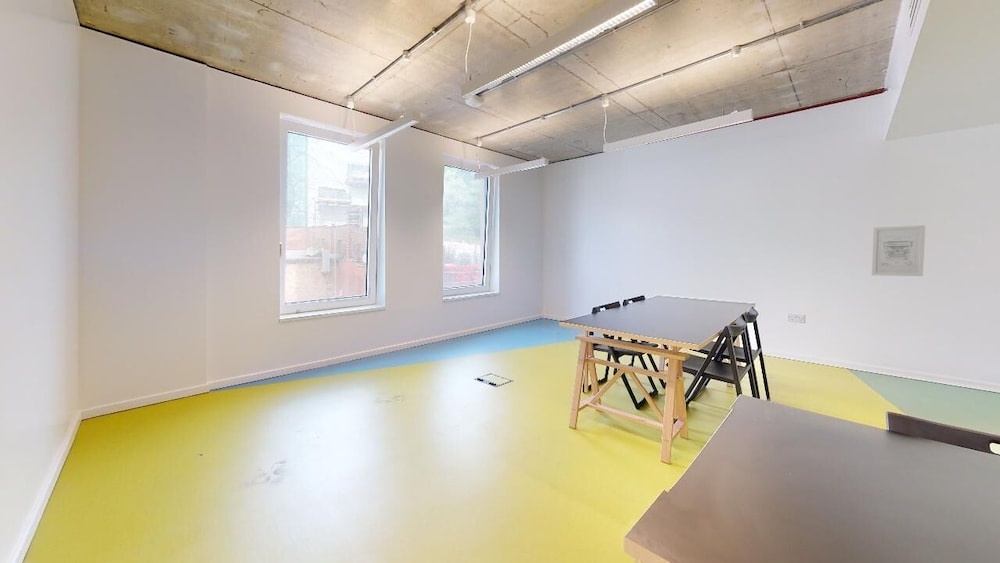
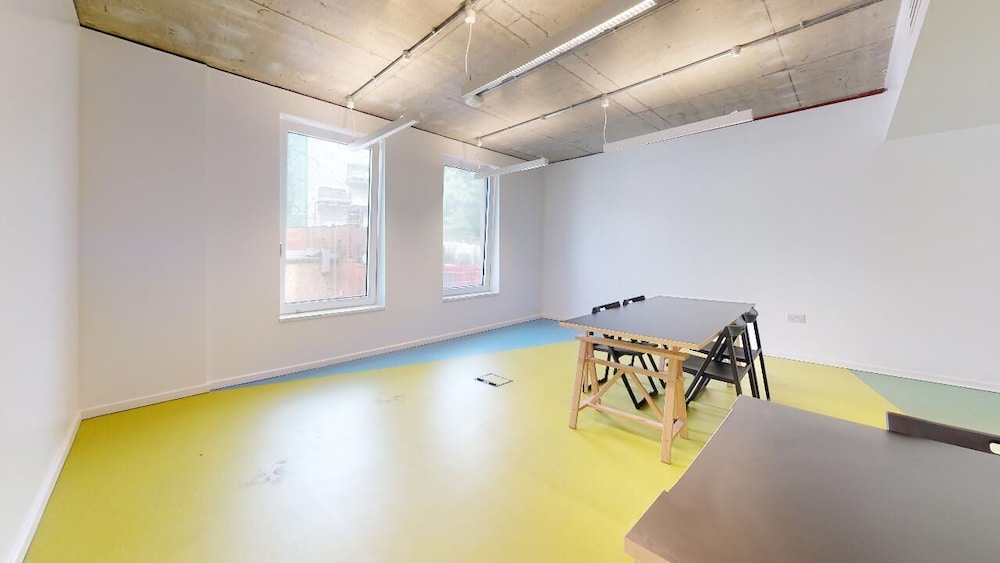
- wall art [871,224,926,277]
